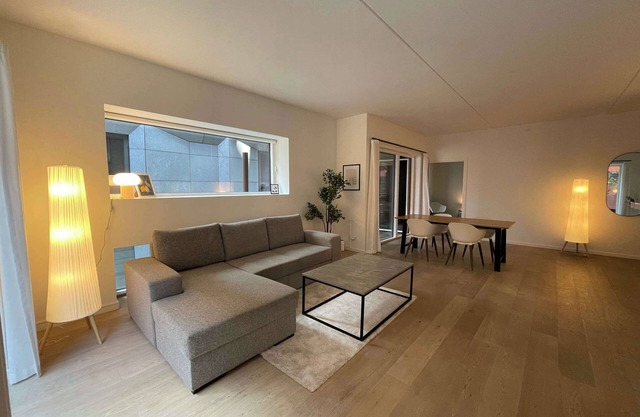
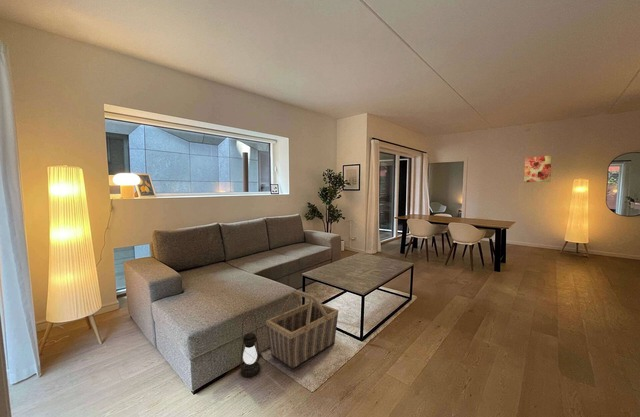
+ lantern [239,313,261,378]
+ wall art [523,155,552,183]
+ basket [265,289,340,372]
